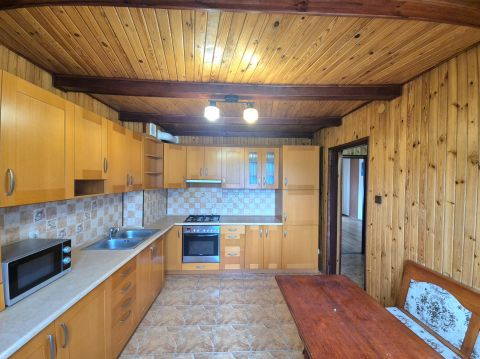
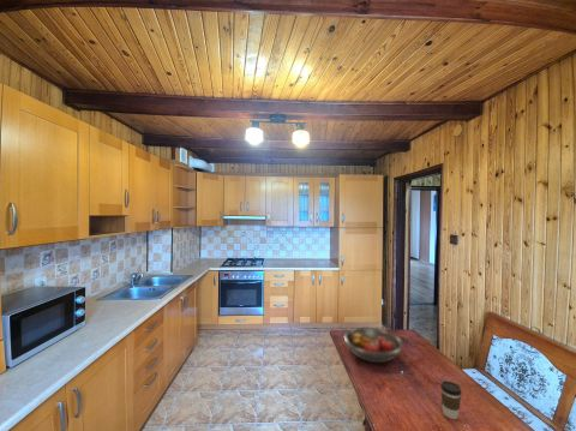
+ fruit bowl [343,327,404,364]
+ coffee cup [439,379,463,420]
